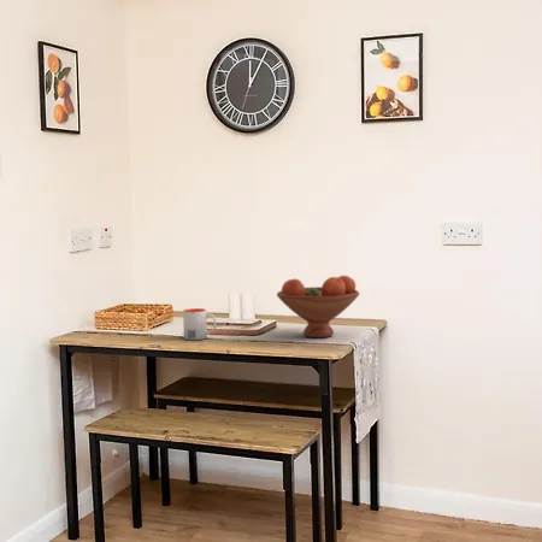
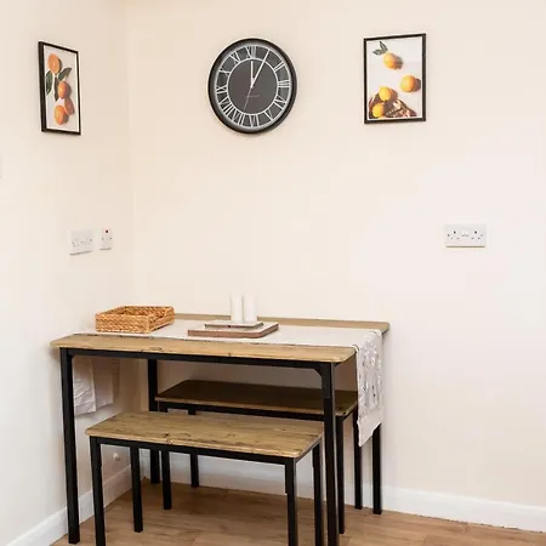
- mug [182,307,218,341]
- fruit bowl [276,275,360,338]
